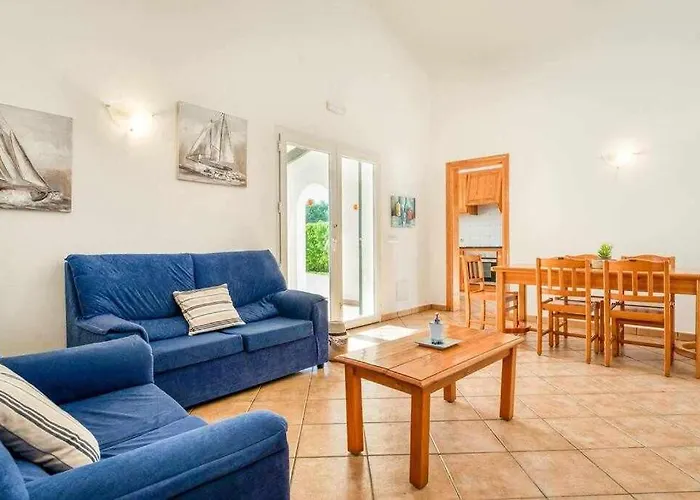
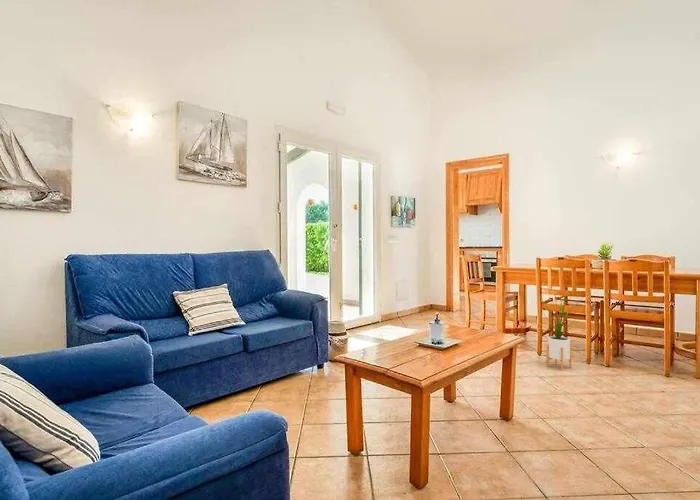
+ house plant [536,290,582,371]
